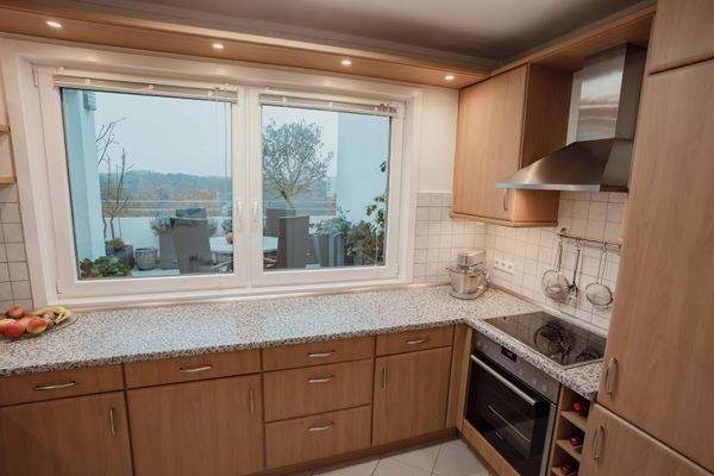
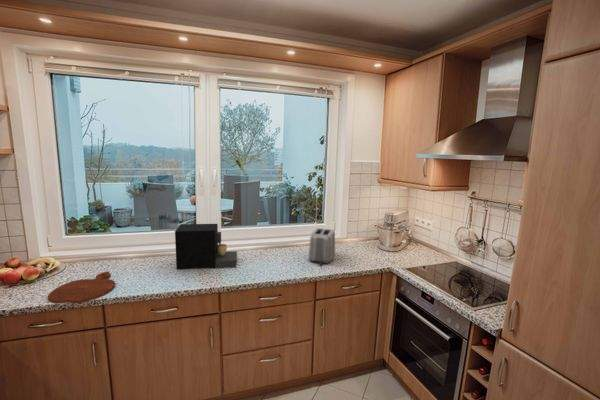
+ coffee maker [174,223,238,271]
+ toaster [308,227,336,267]
+ cutting board [47,270,116,304]
